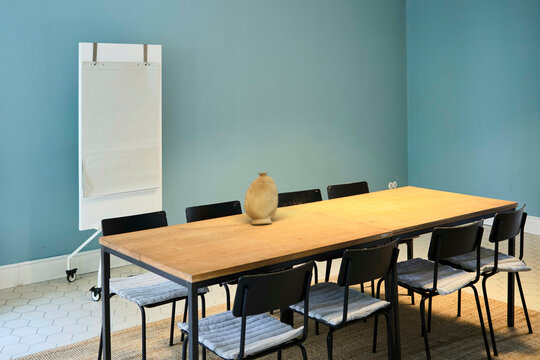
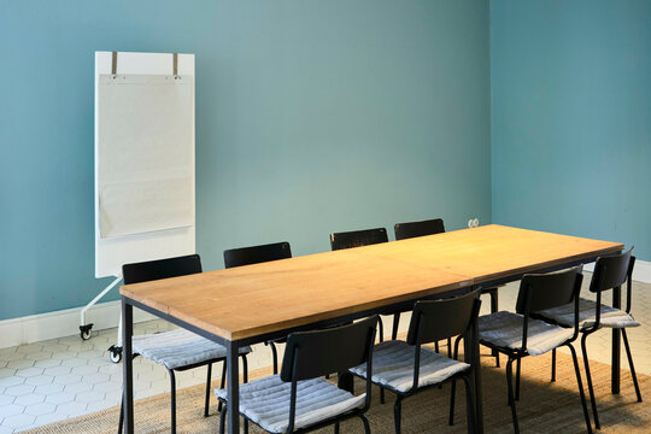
- vase [243,171,279,225]
